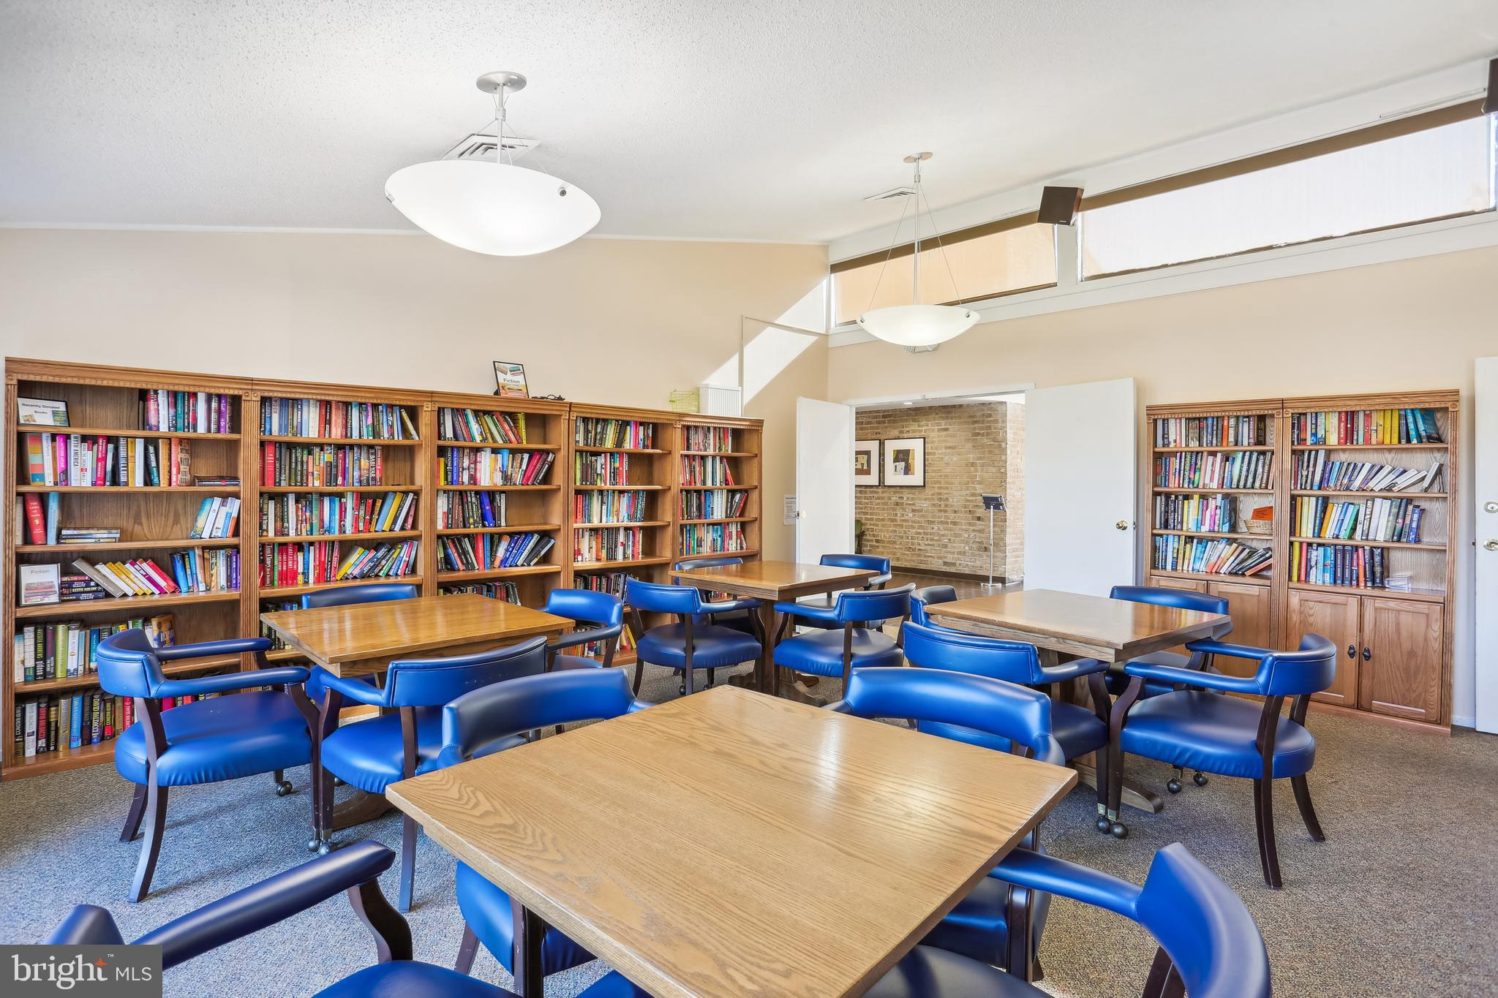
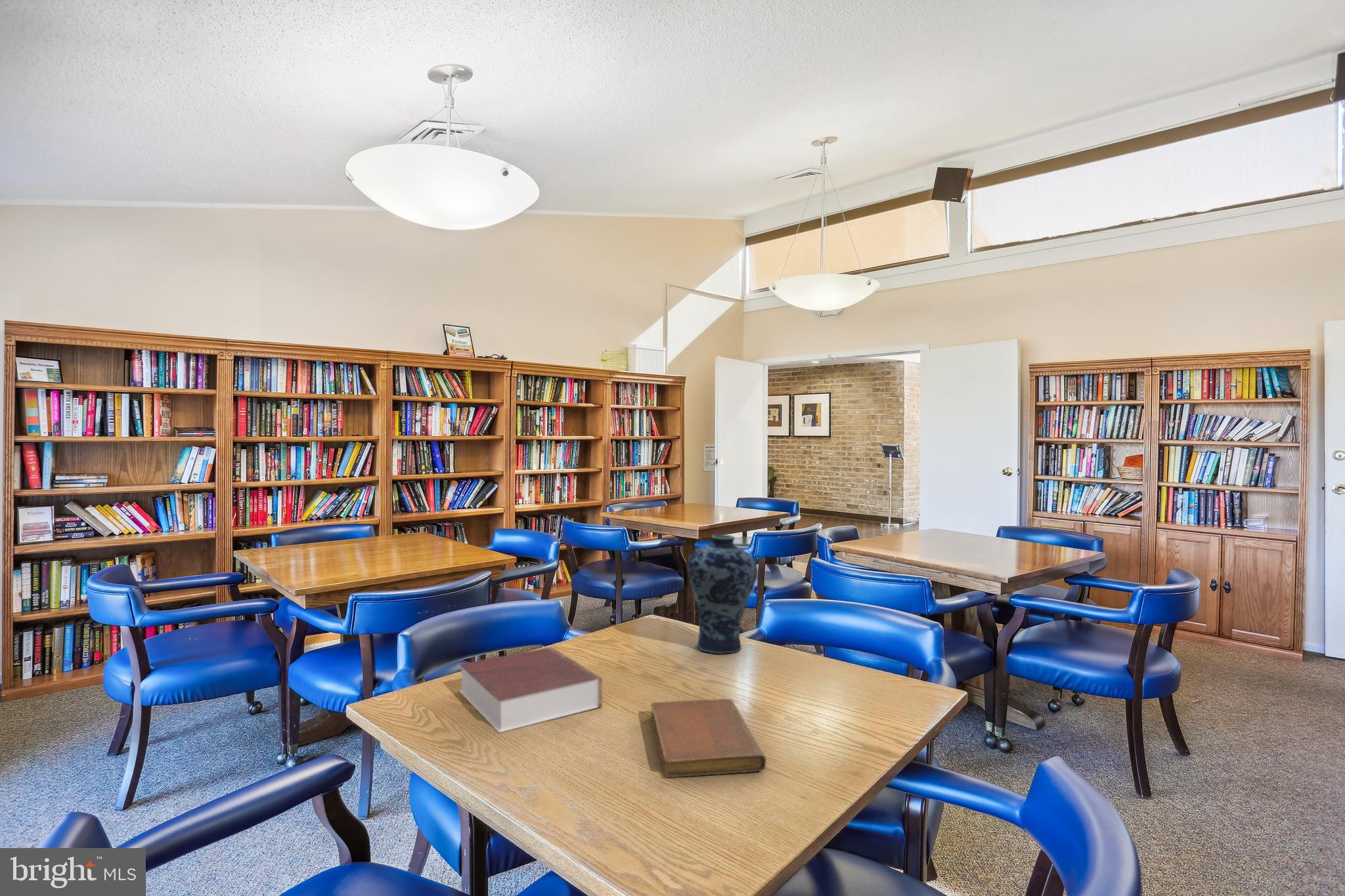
+ book [458,647,603,733]
+ vase [686,534,758,654]
+ notebook [650,698,767,779]
